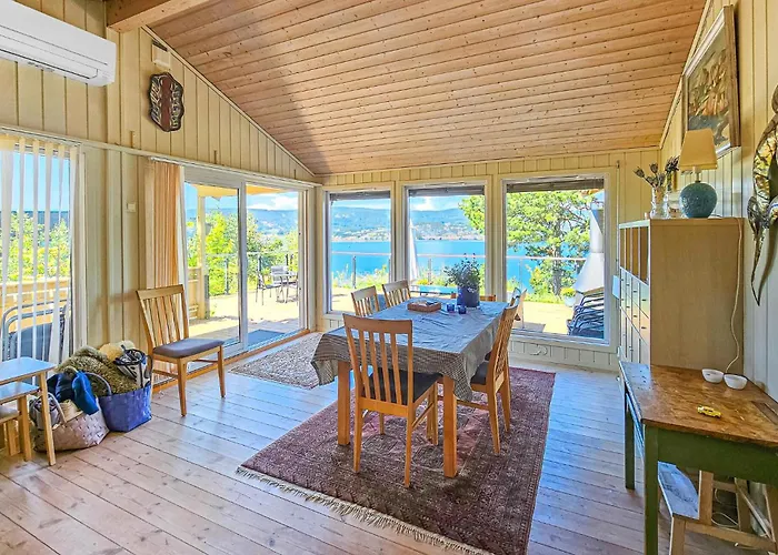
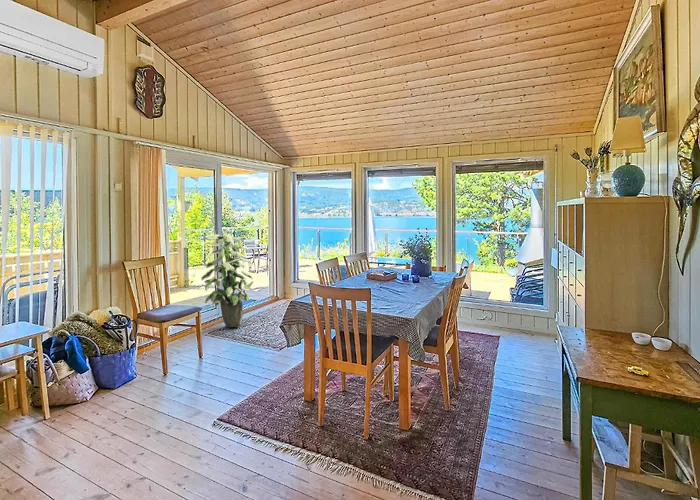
+ indoor plant [200,228,254,328]
